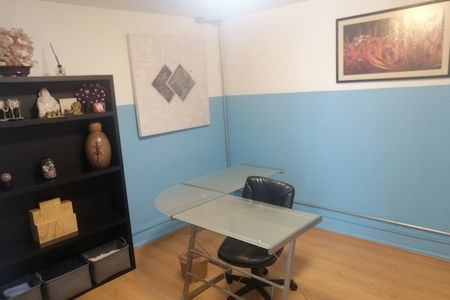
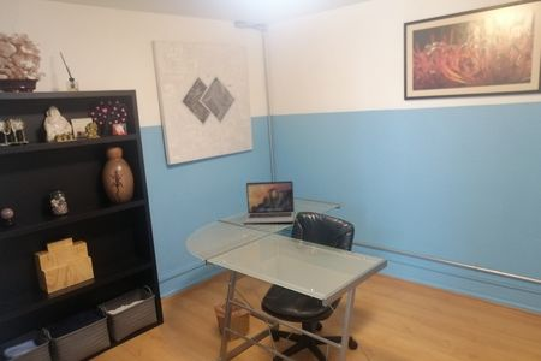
+ laptop [243,179,296,224]
